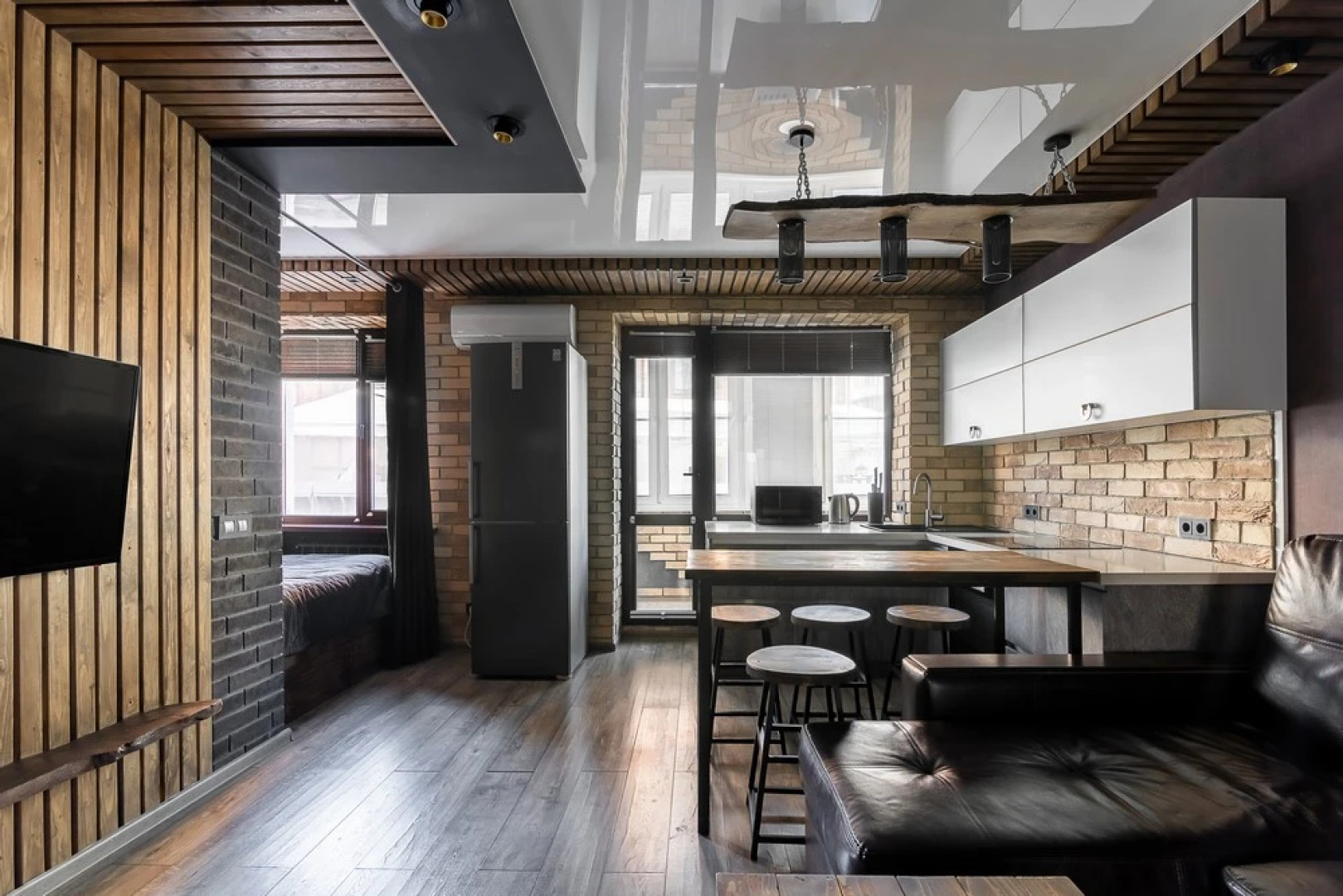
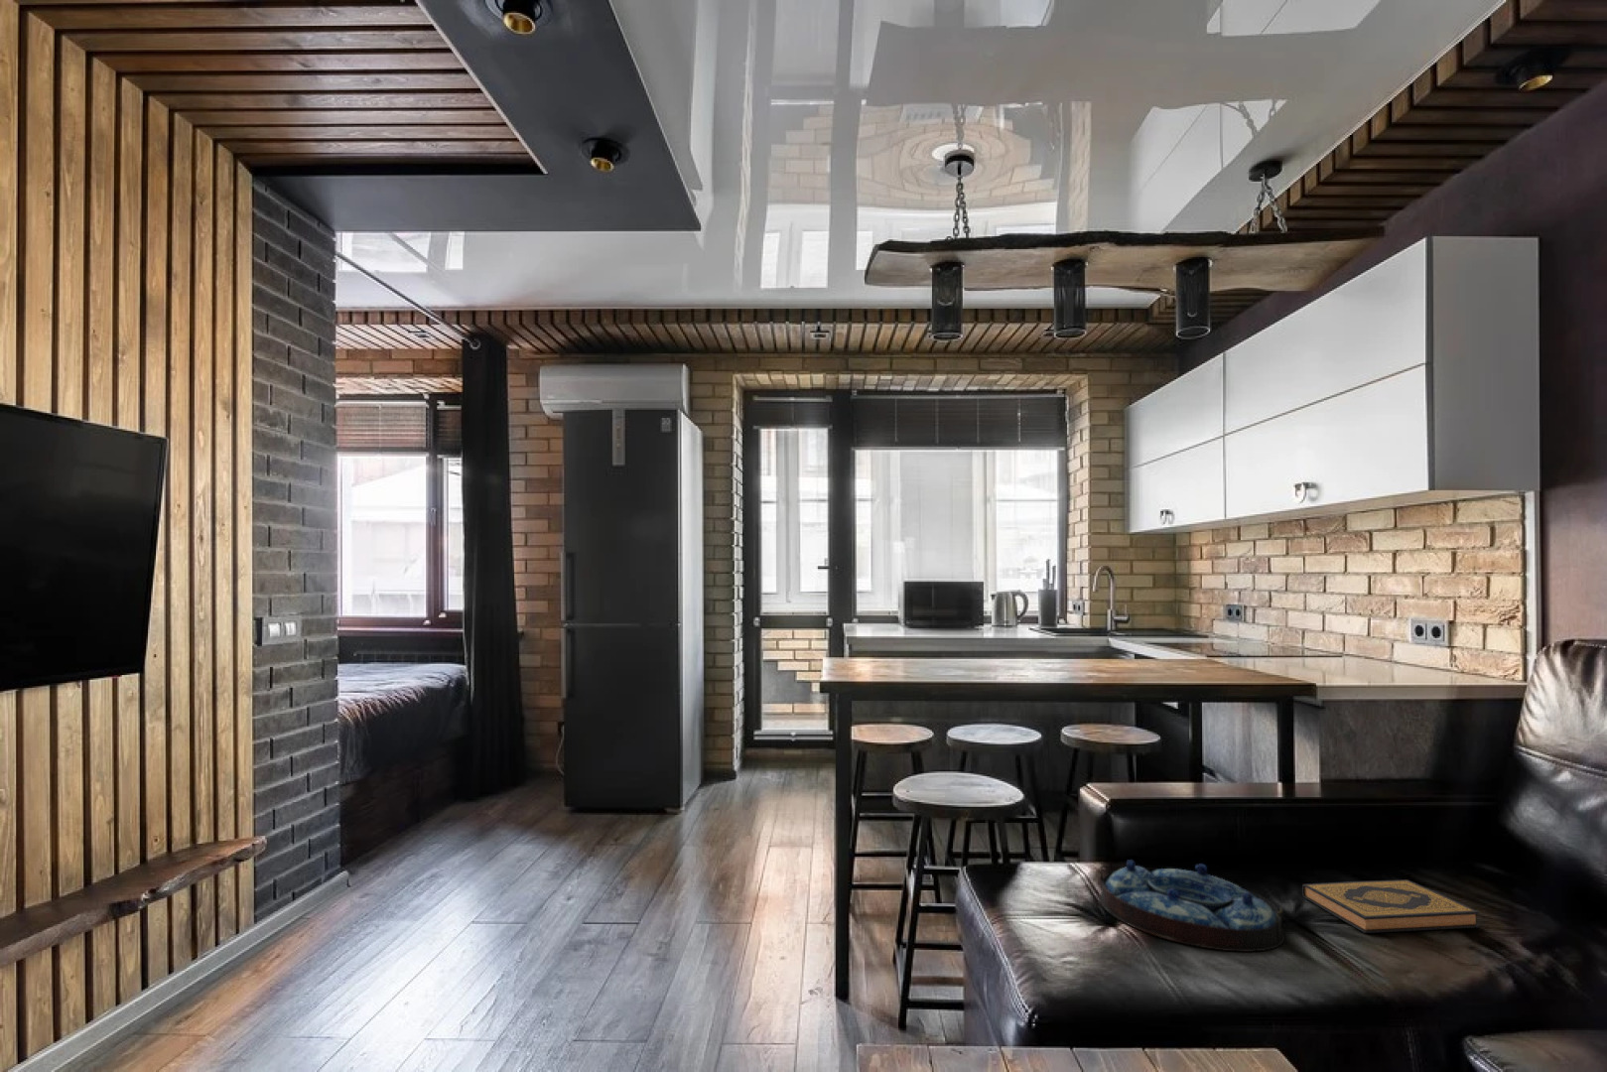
+ serving tray [1098,859,1285,952]
+ hardback book [1302,878,1481,934]
